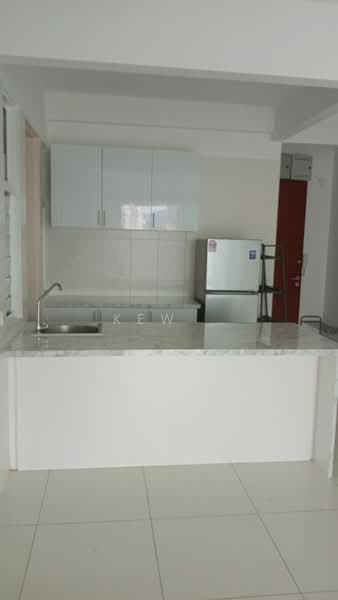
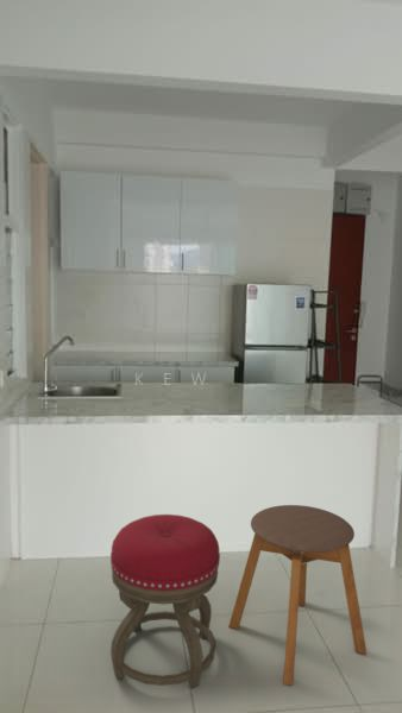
+ stool [109,513,221,689]
+ stool [227,504,368,687]
